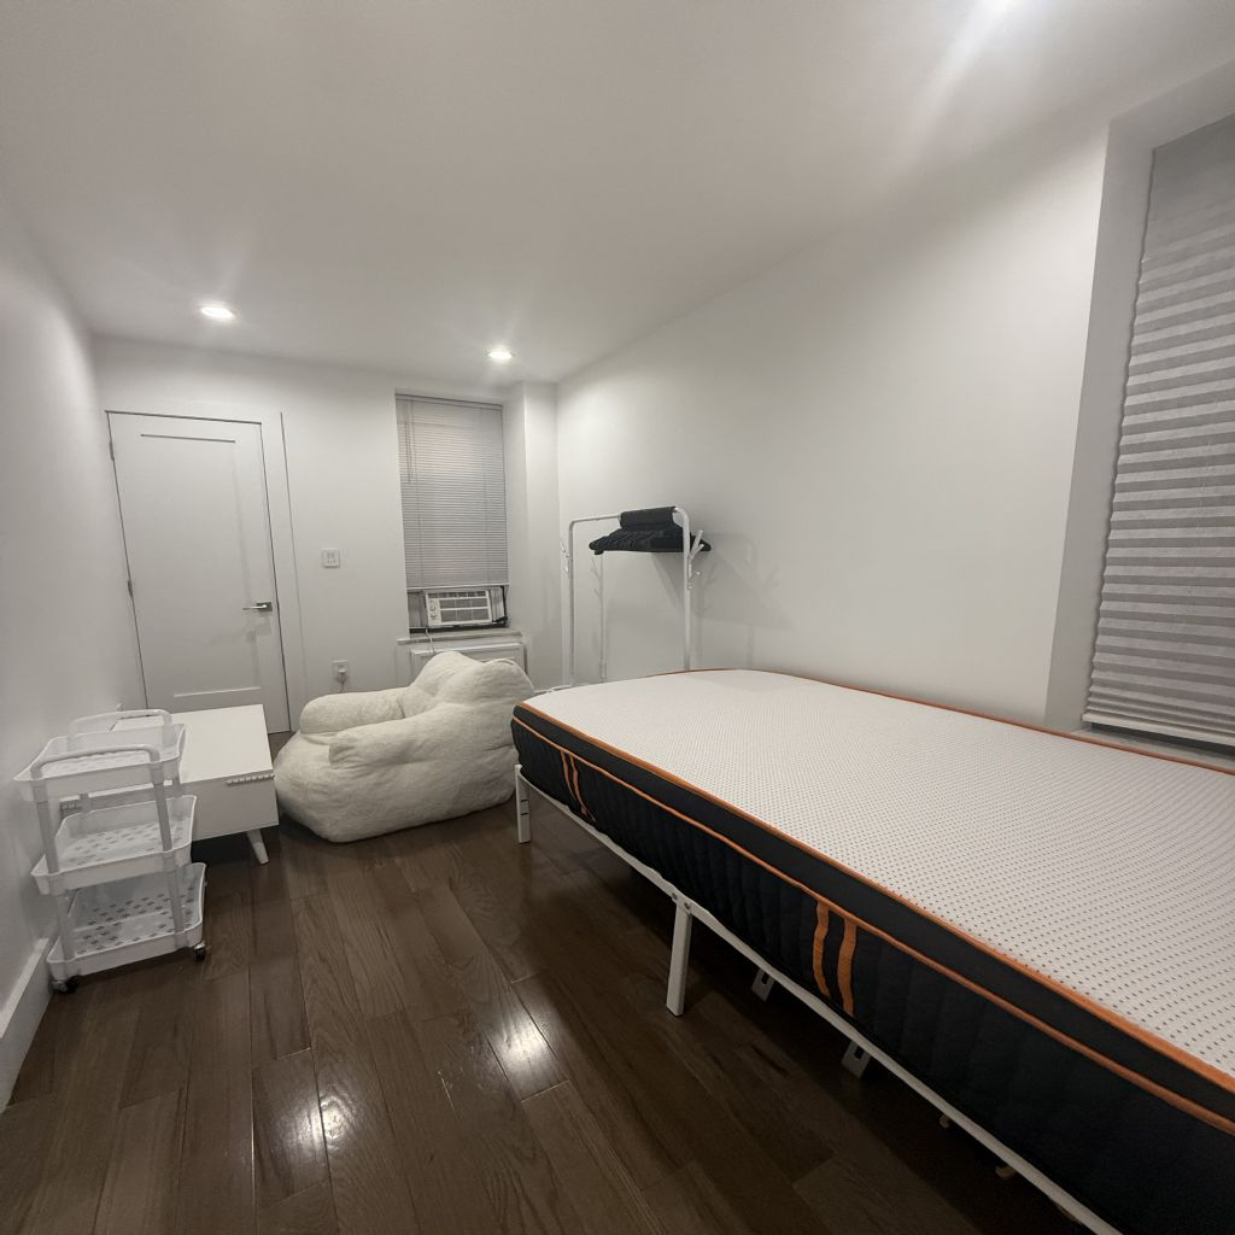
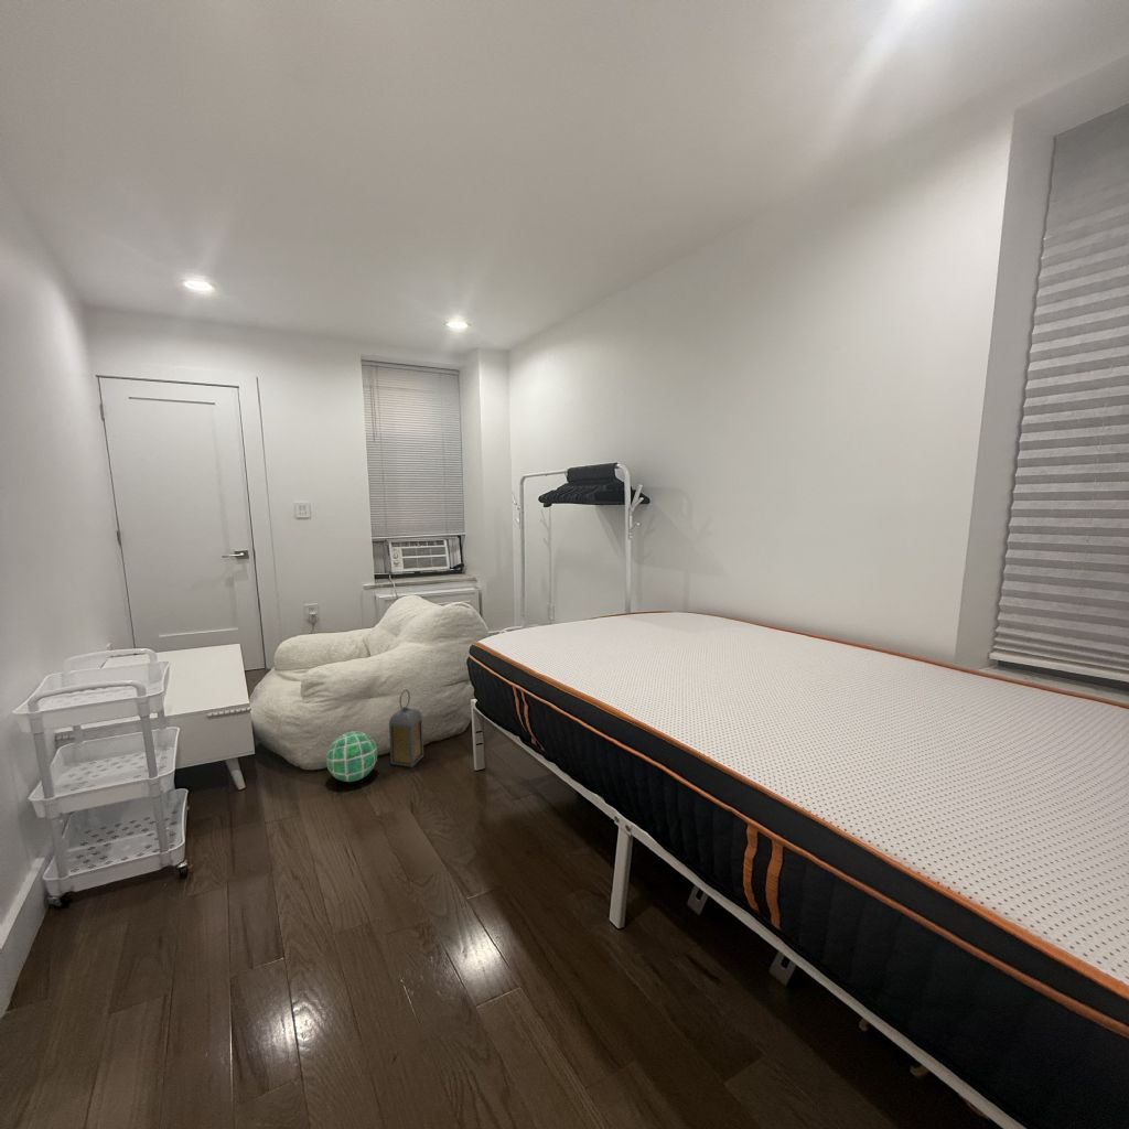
+ lantern [388,688,424,768]
+ volleyball [325,730,378,783]
